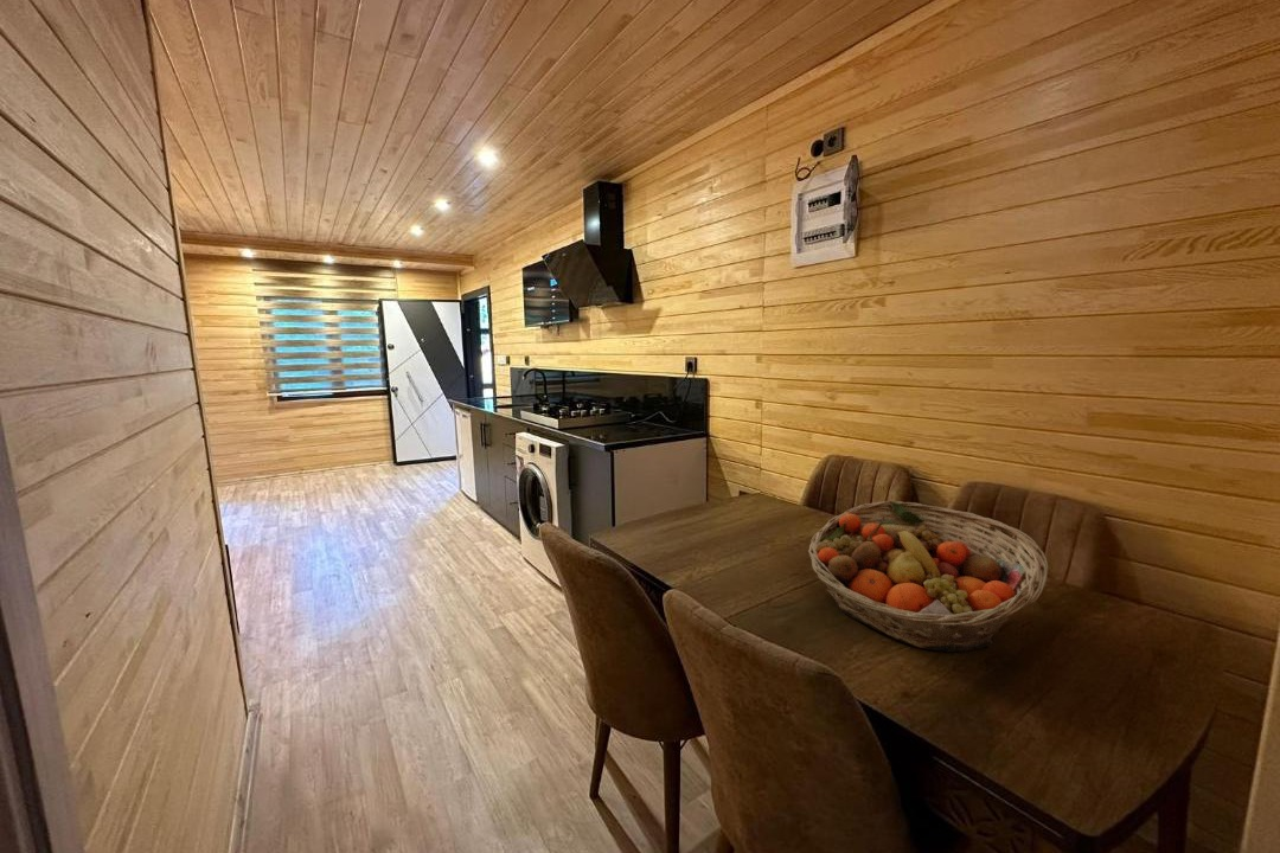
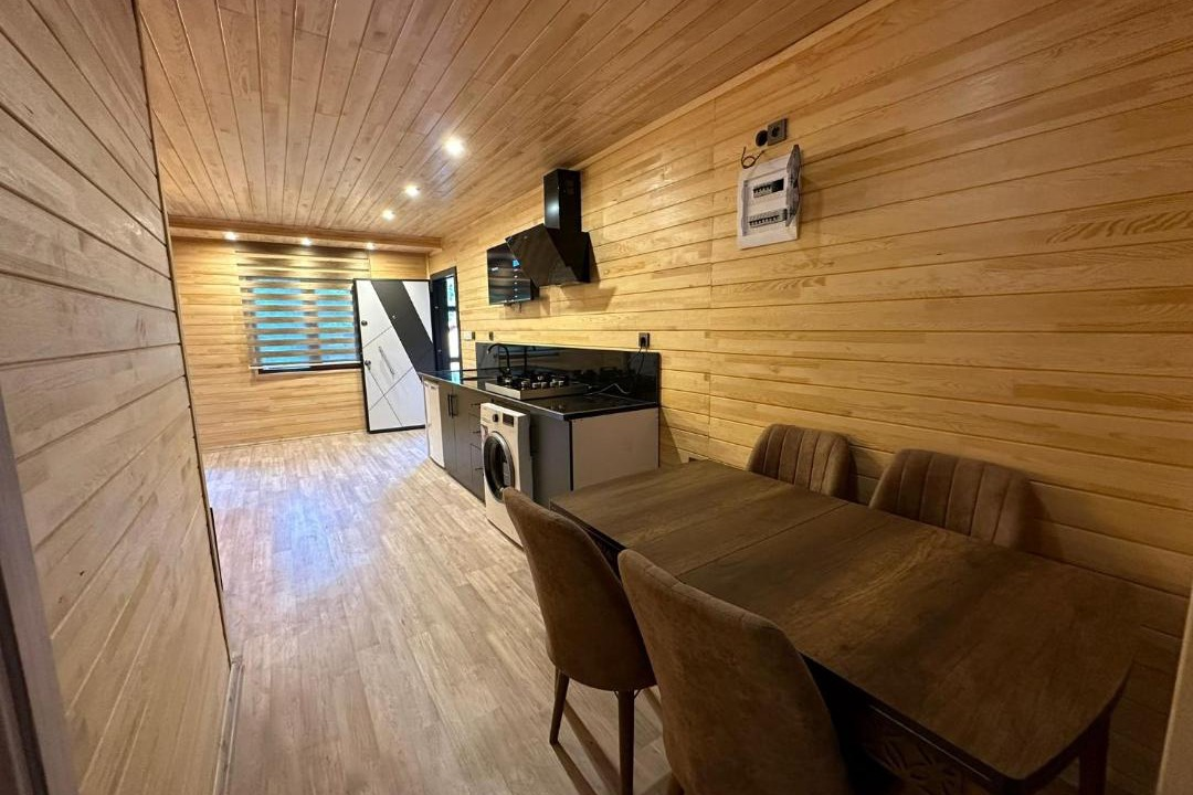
- fruit basket [807,500,1049,653]
